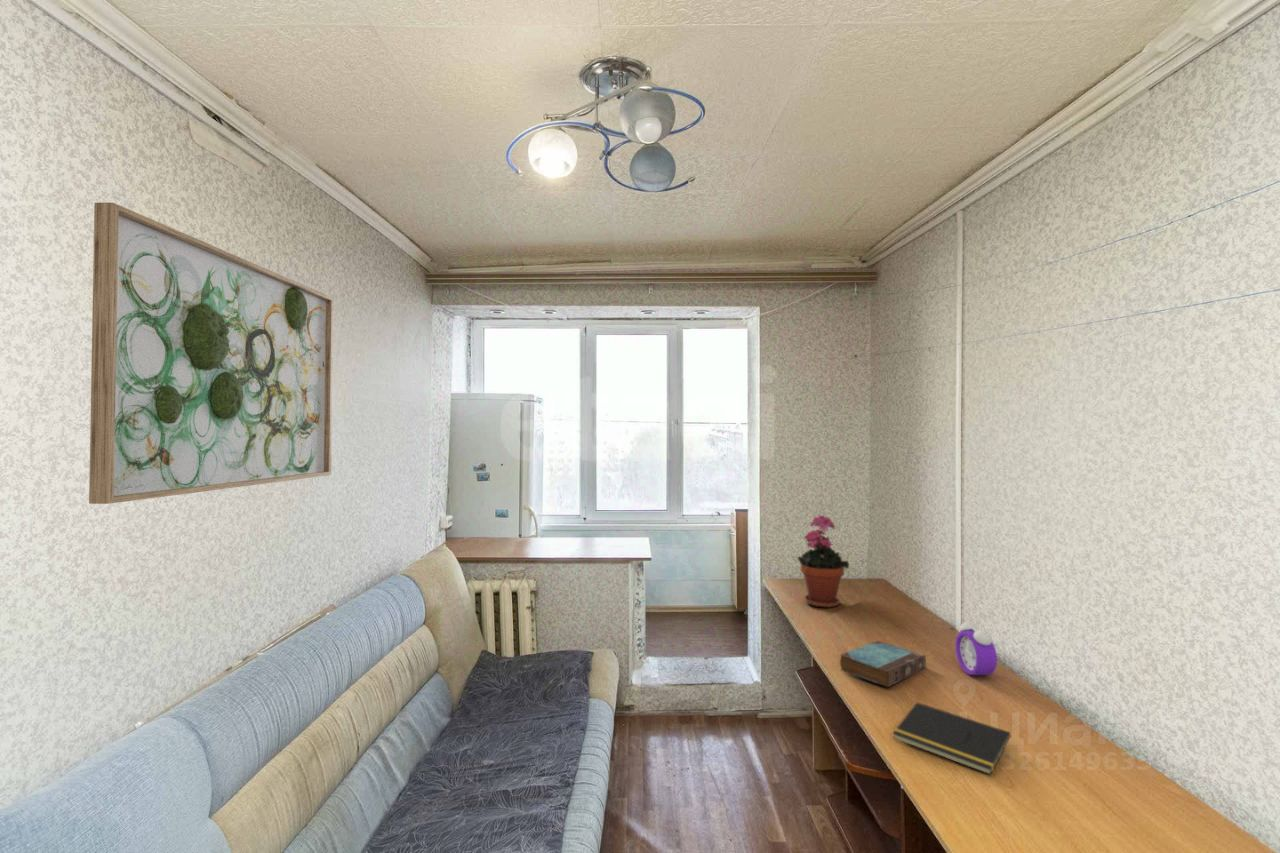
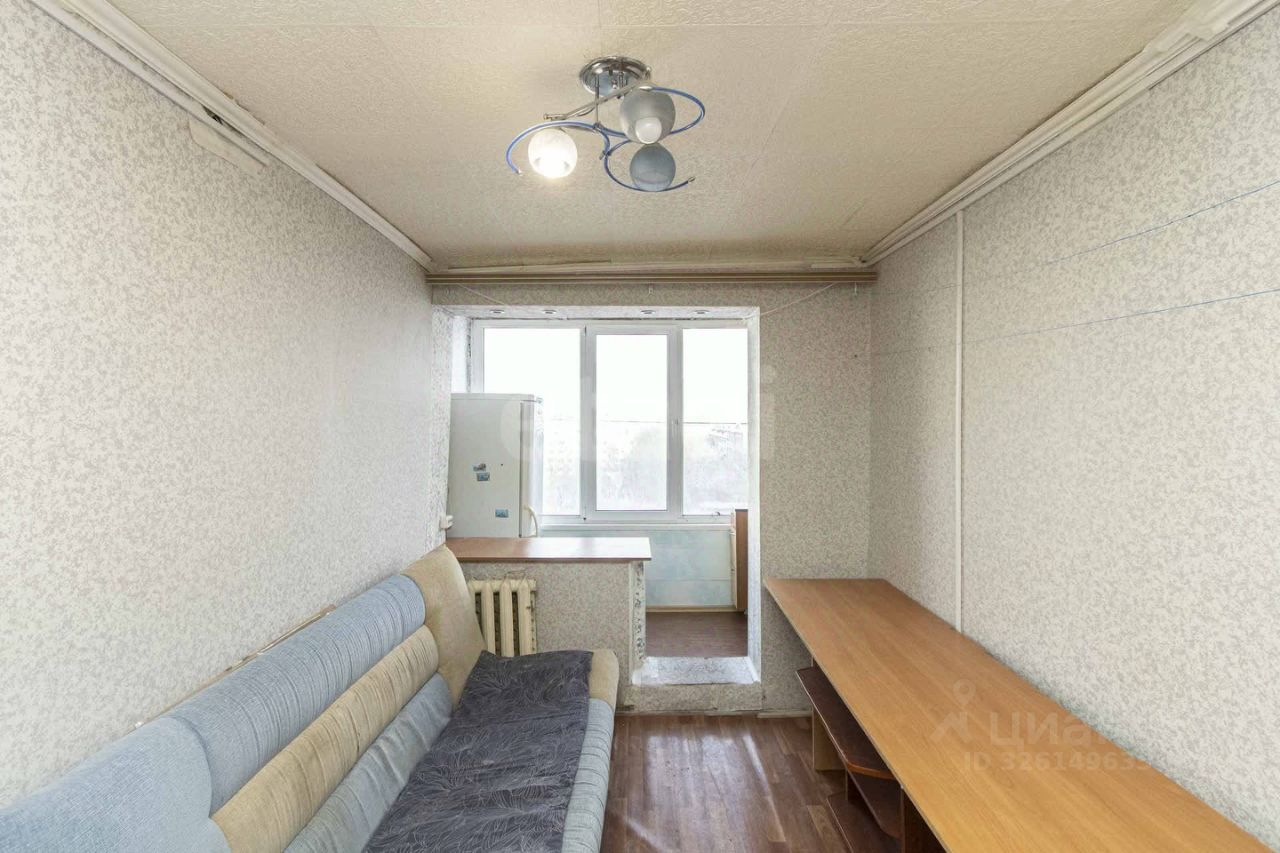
- notepad [891,701,1011,776]
- wall art [88,202,334,505]
- potted plant [796,514,850,609]
- book [839,640,927,688]
- alarm clock [954,620,998,676]
